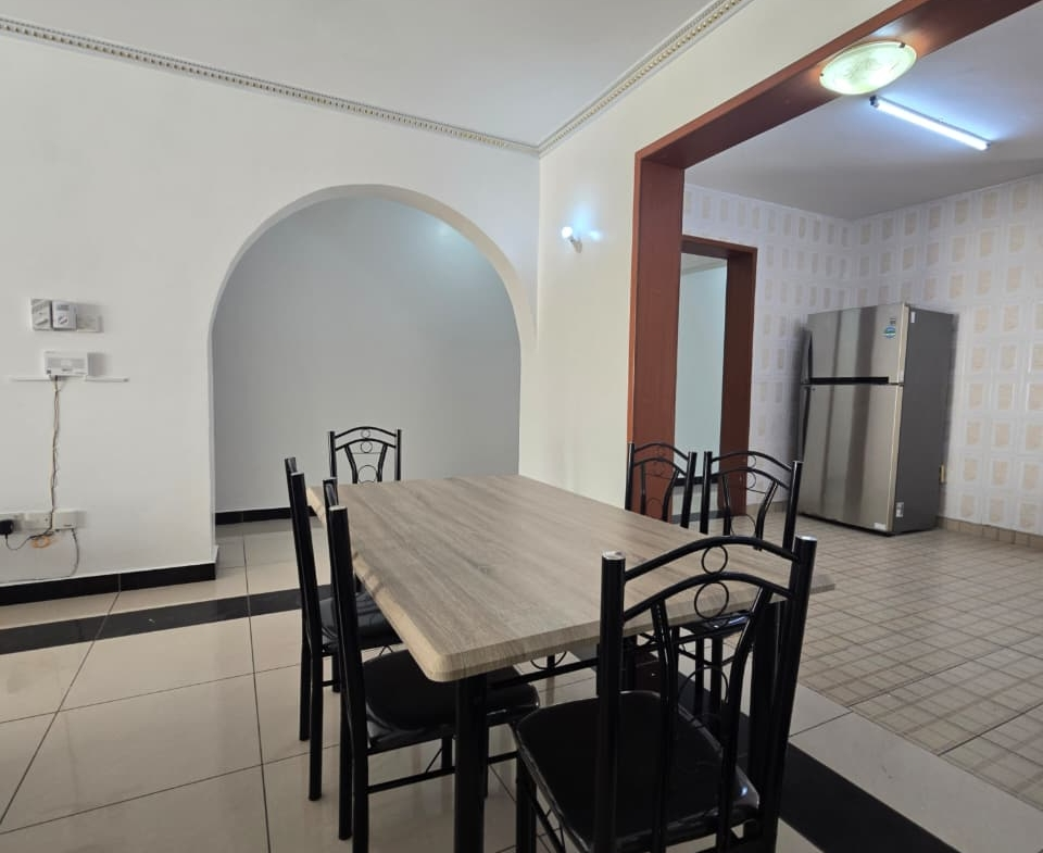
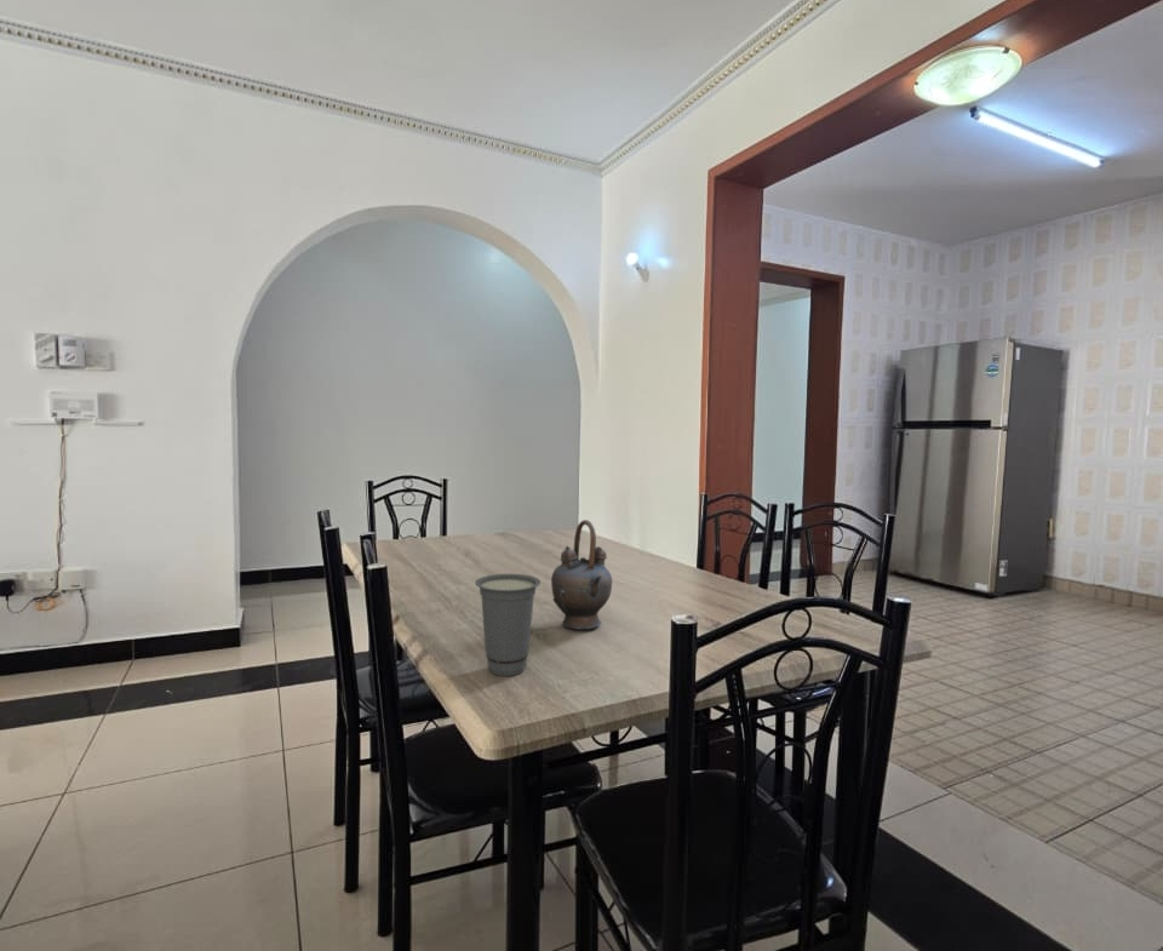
+ teapot [550,519,613,630]
+ cup [474,573,542,677]
